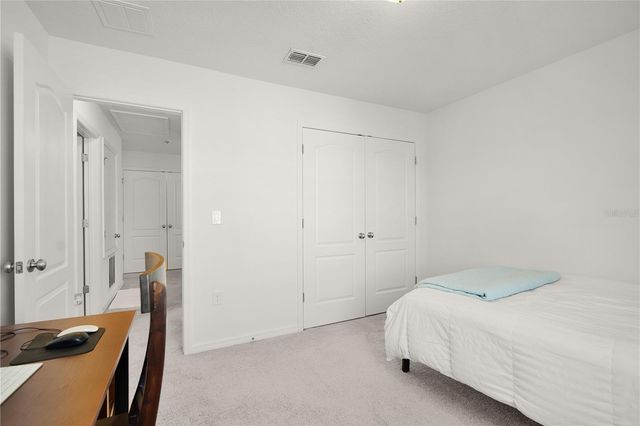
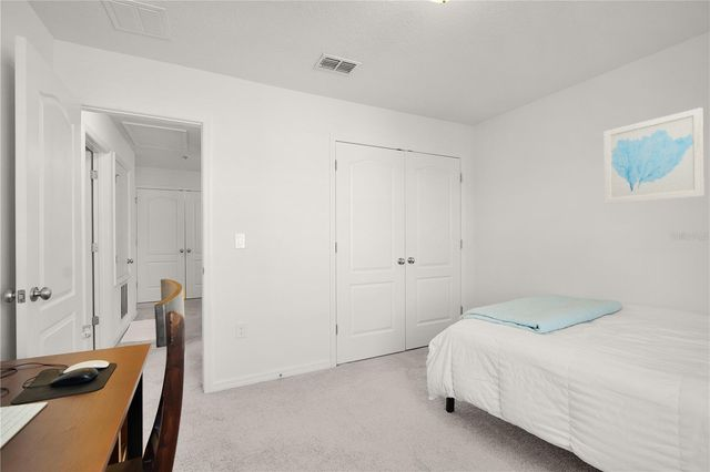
+ wall art [604,106,704,205]
